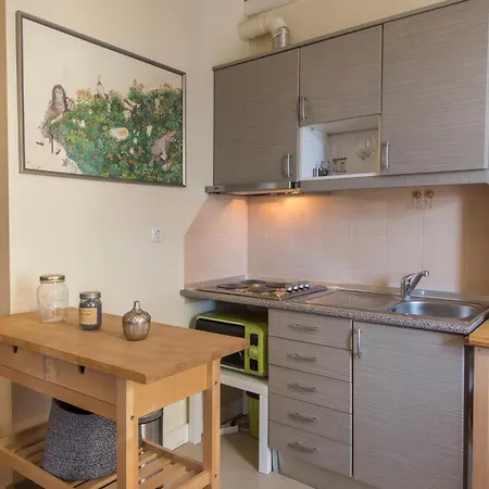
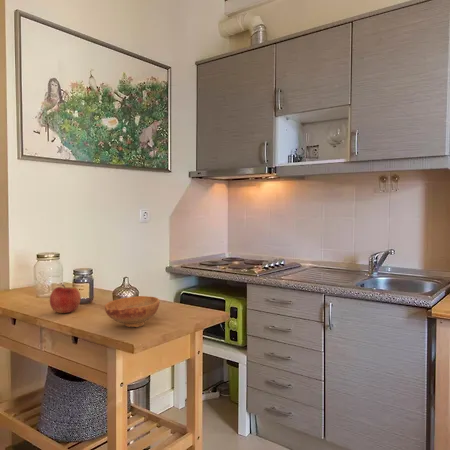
+ bowl [104,295,160,328]
+ apple [49,284,82,314]
